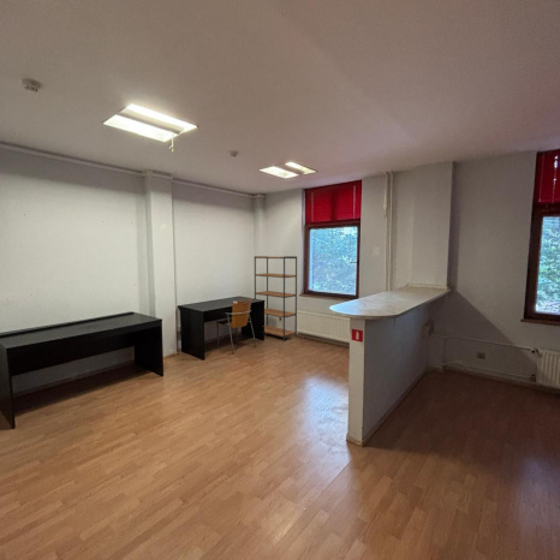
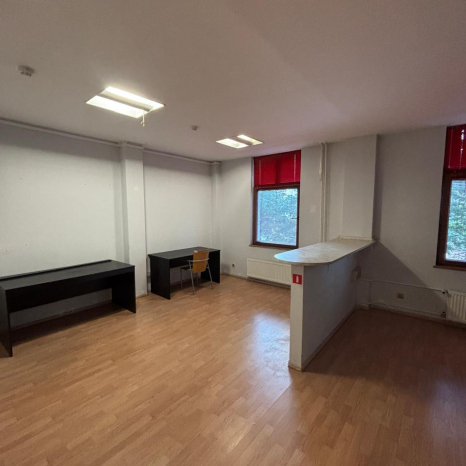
- bookshelf [254,255,298,342]
